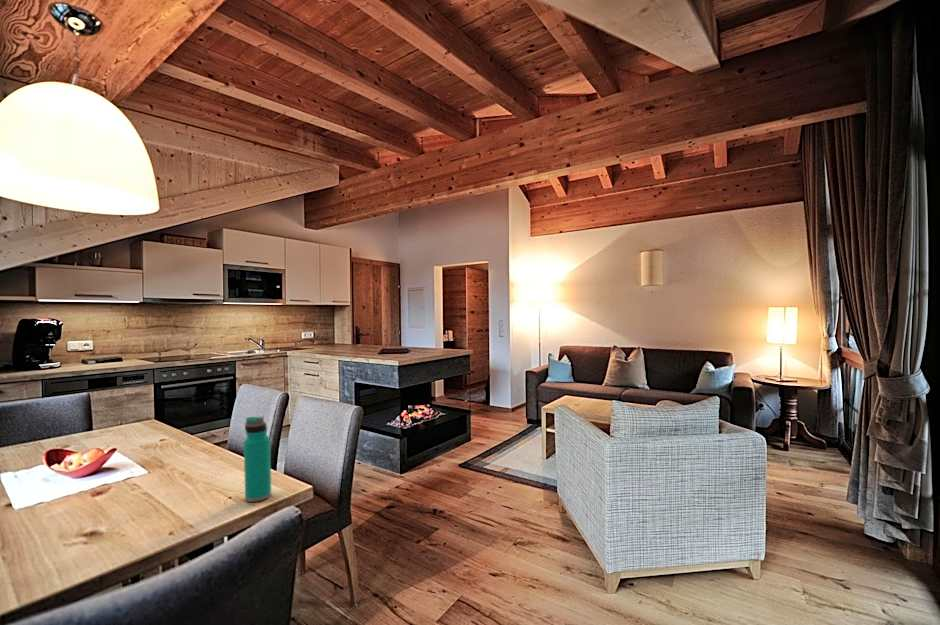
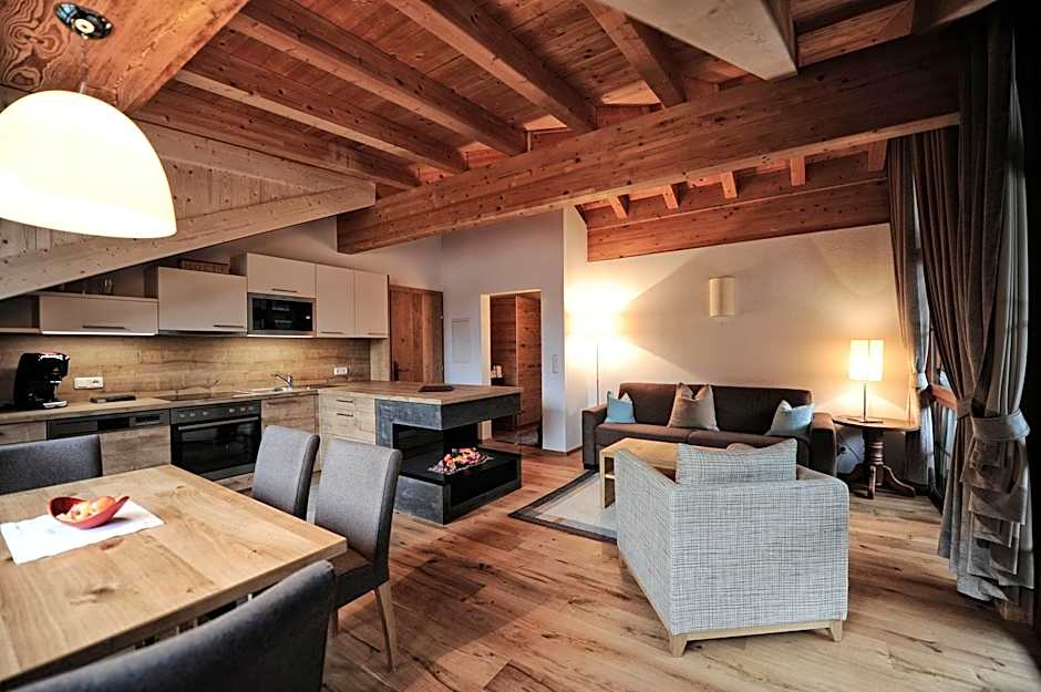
- water bottle [243,416,272,503]
